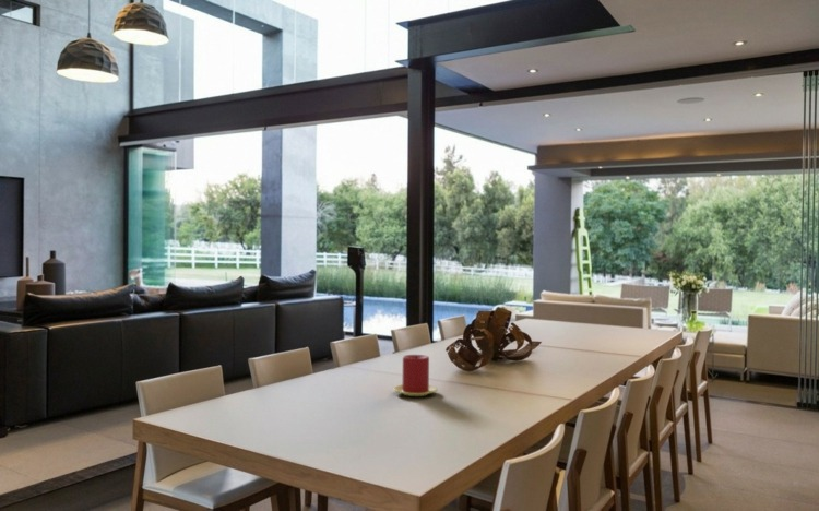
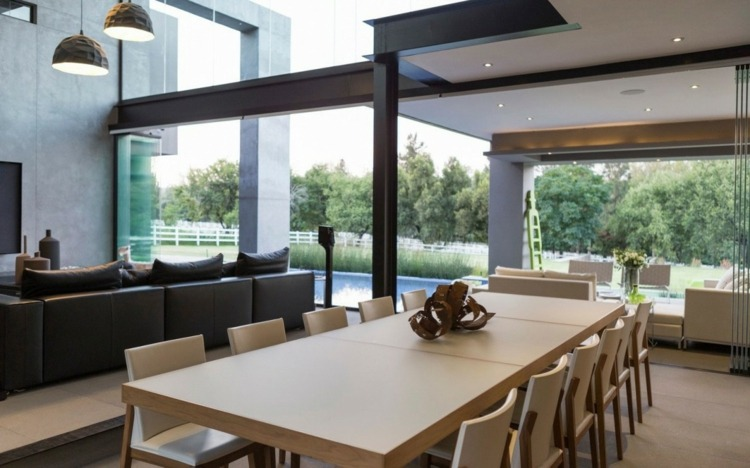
- candle [392,354,439,397]
